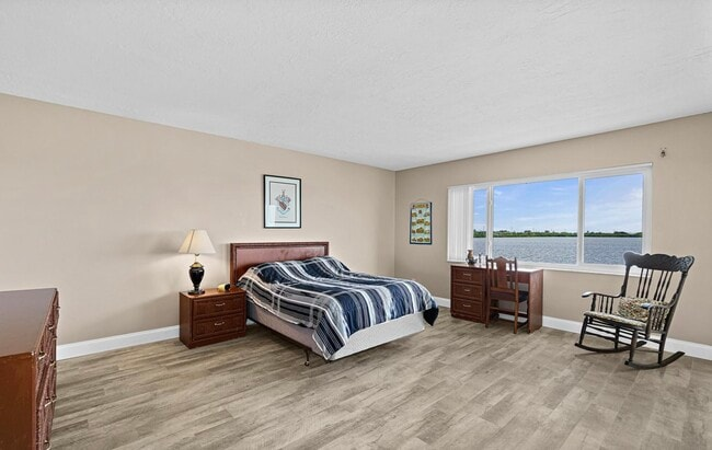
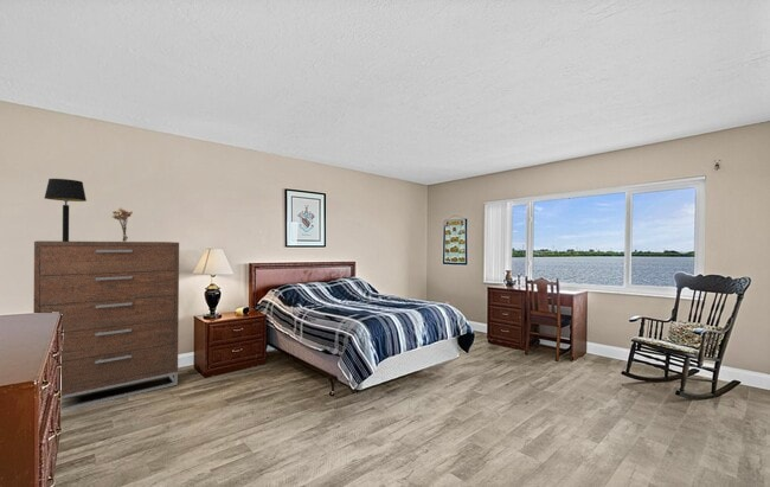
+ bouquet [111,206,134,242]
+ dresser [32,239,180,412]
+ table lamp [44,178,88,242]
